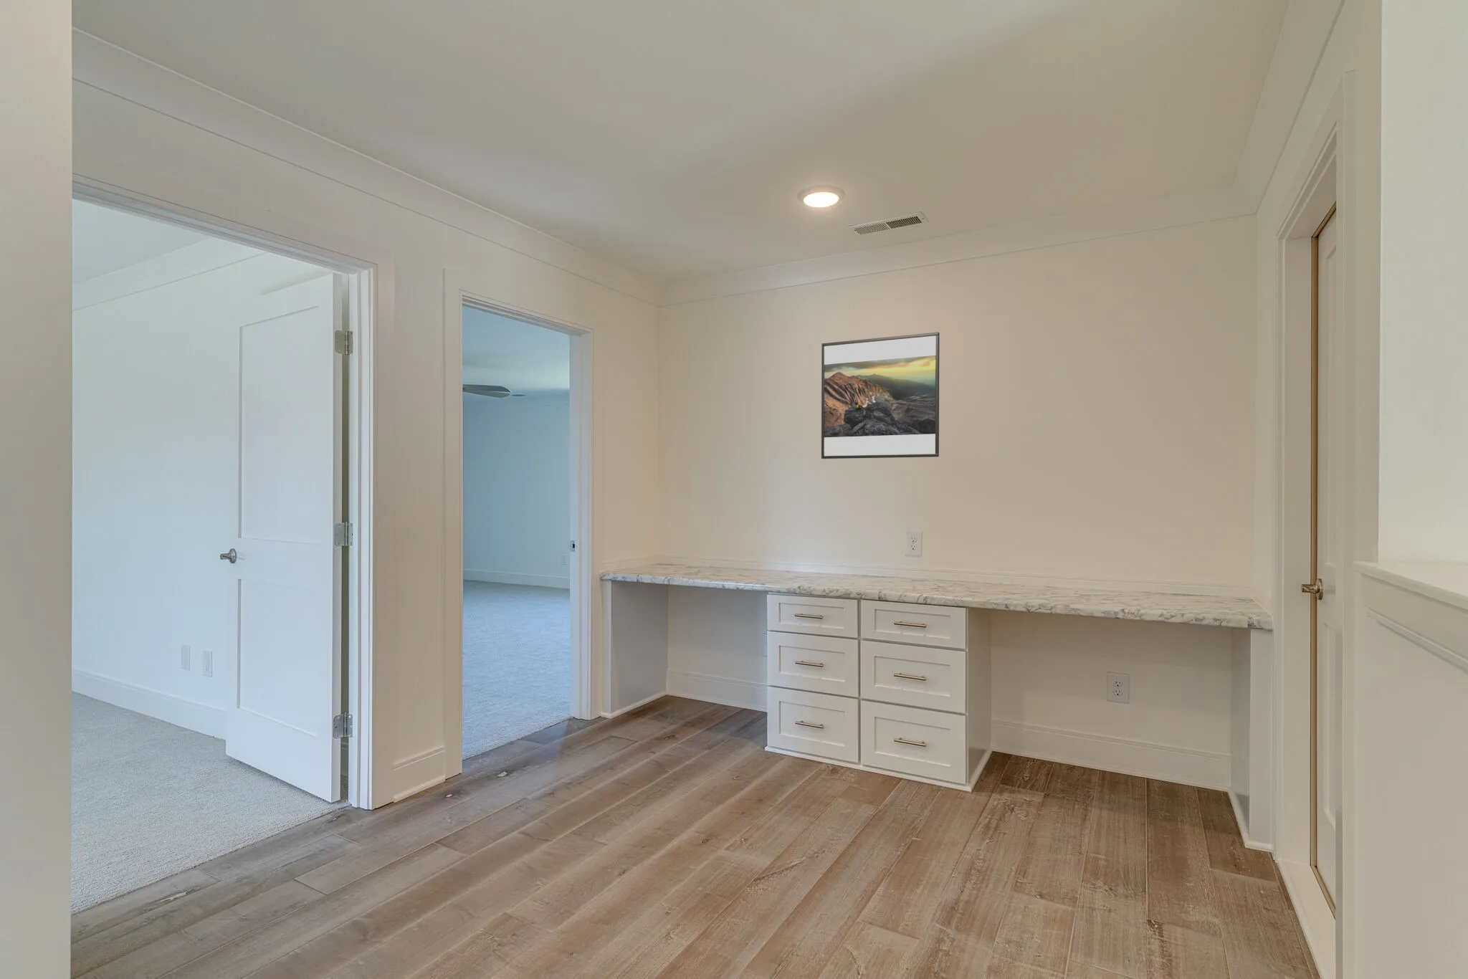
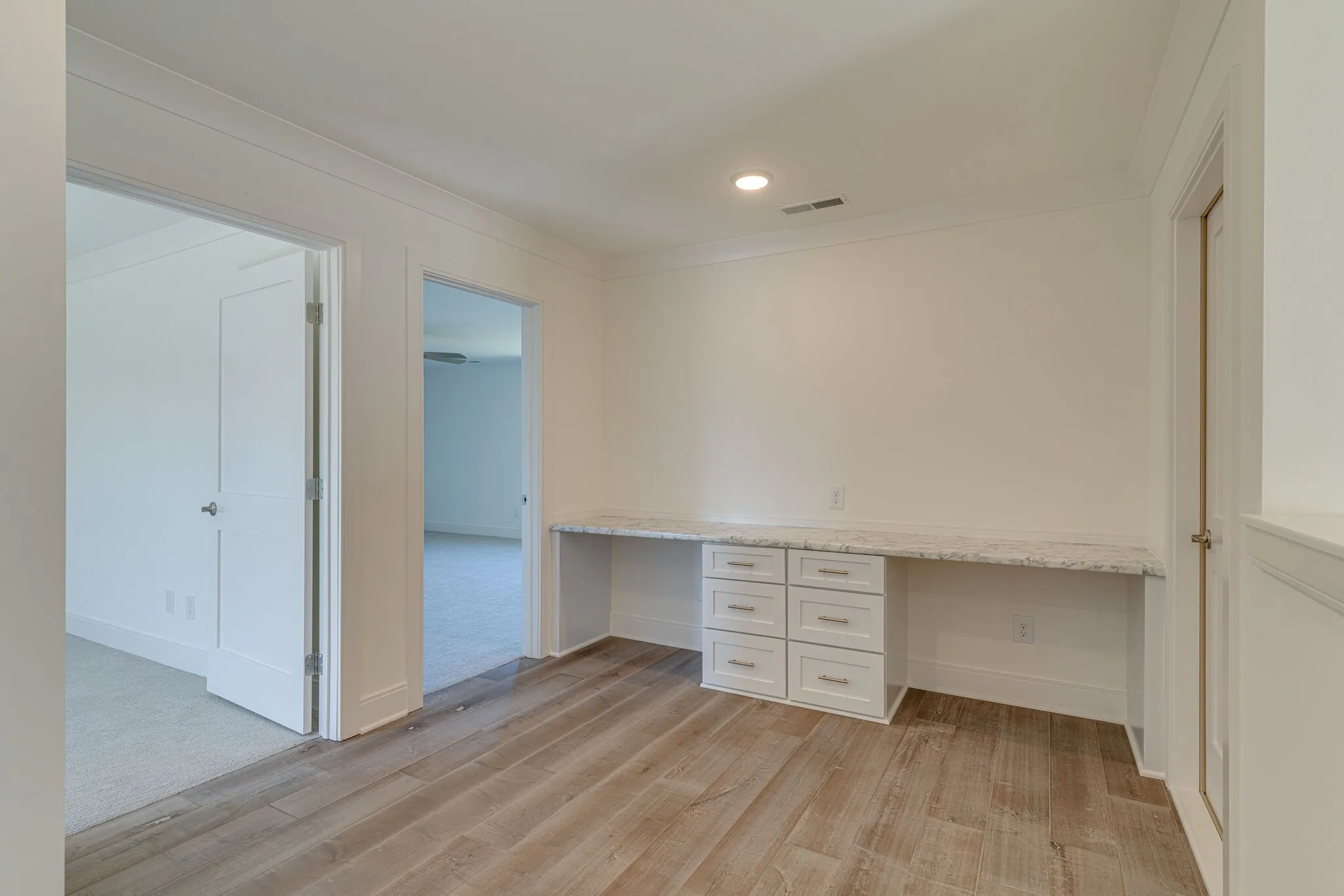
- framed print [820,331,940,459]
